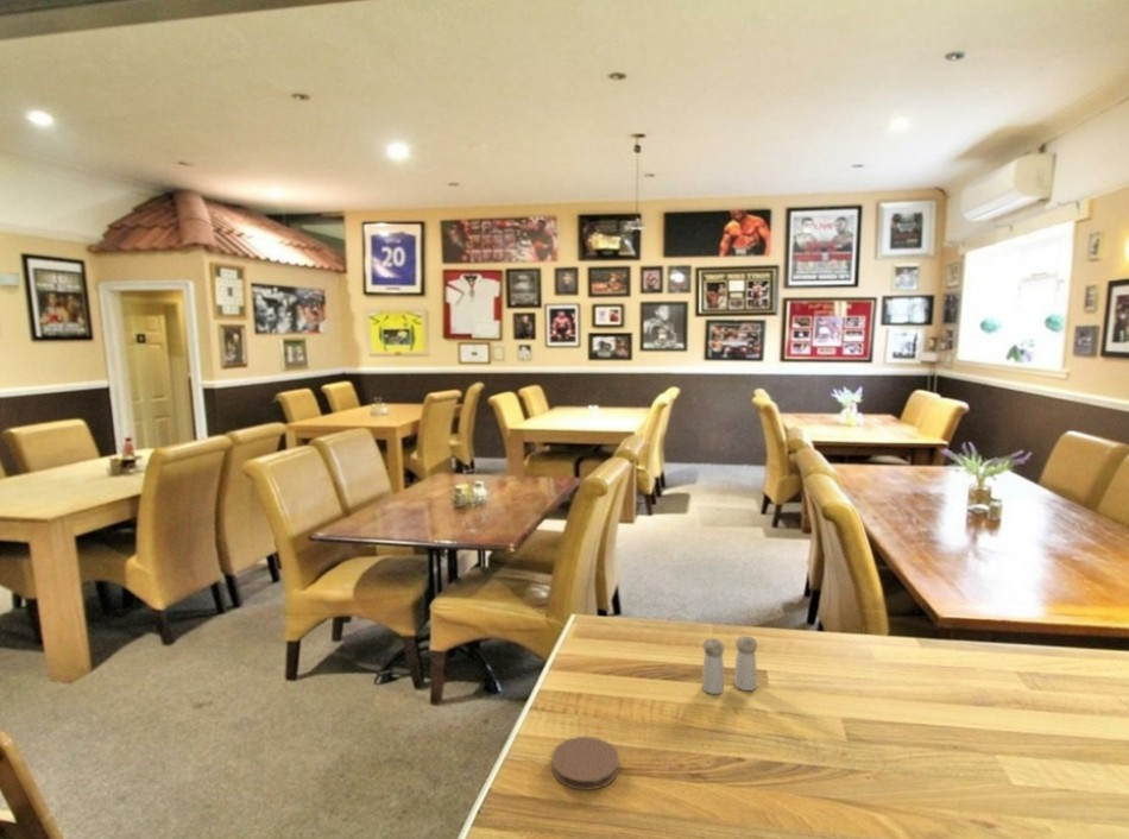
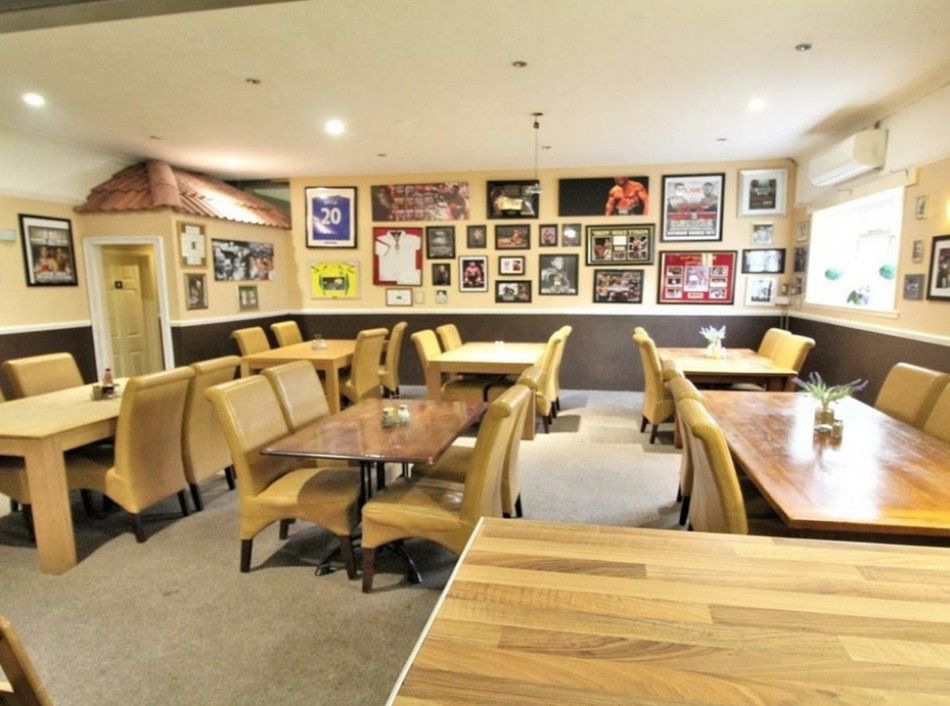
- salt and pepper shaker [701,635,758,695]
- coaster [550,736,620,791]
